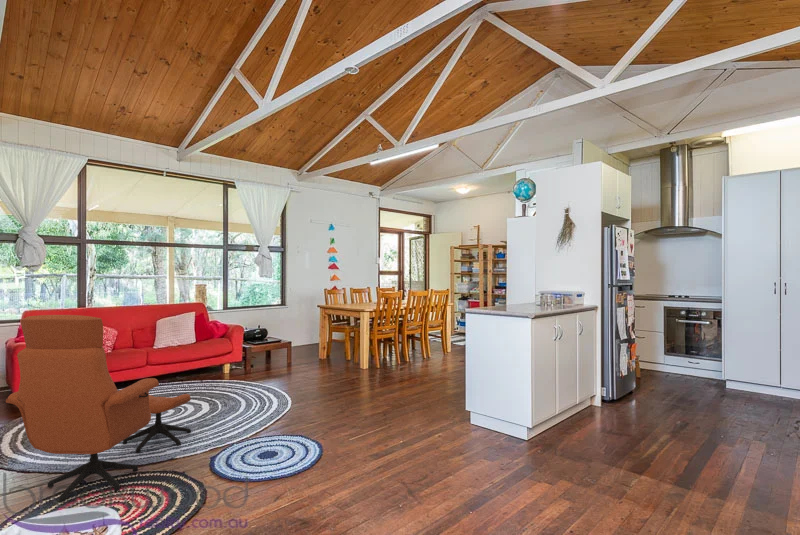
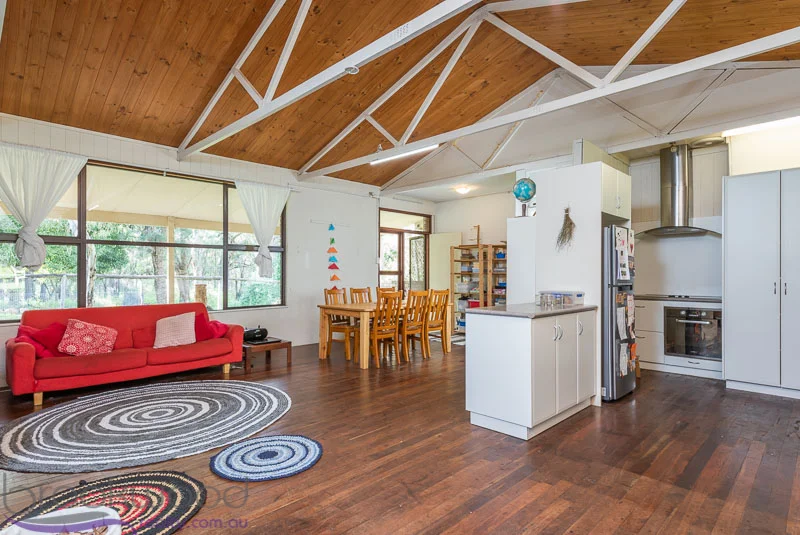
- armchair [5,314,192,503]
